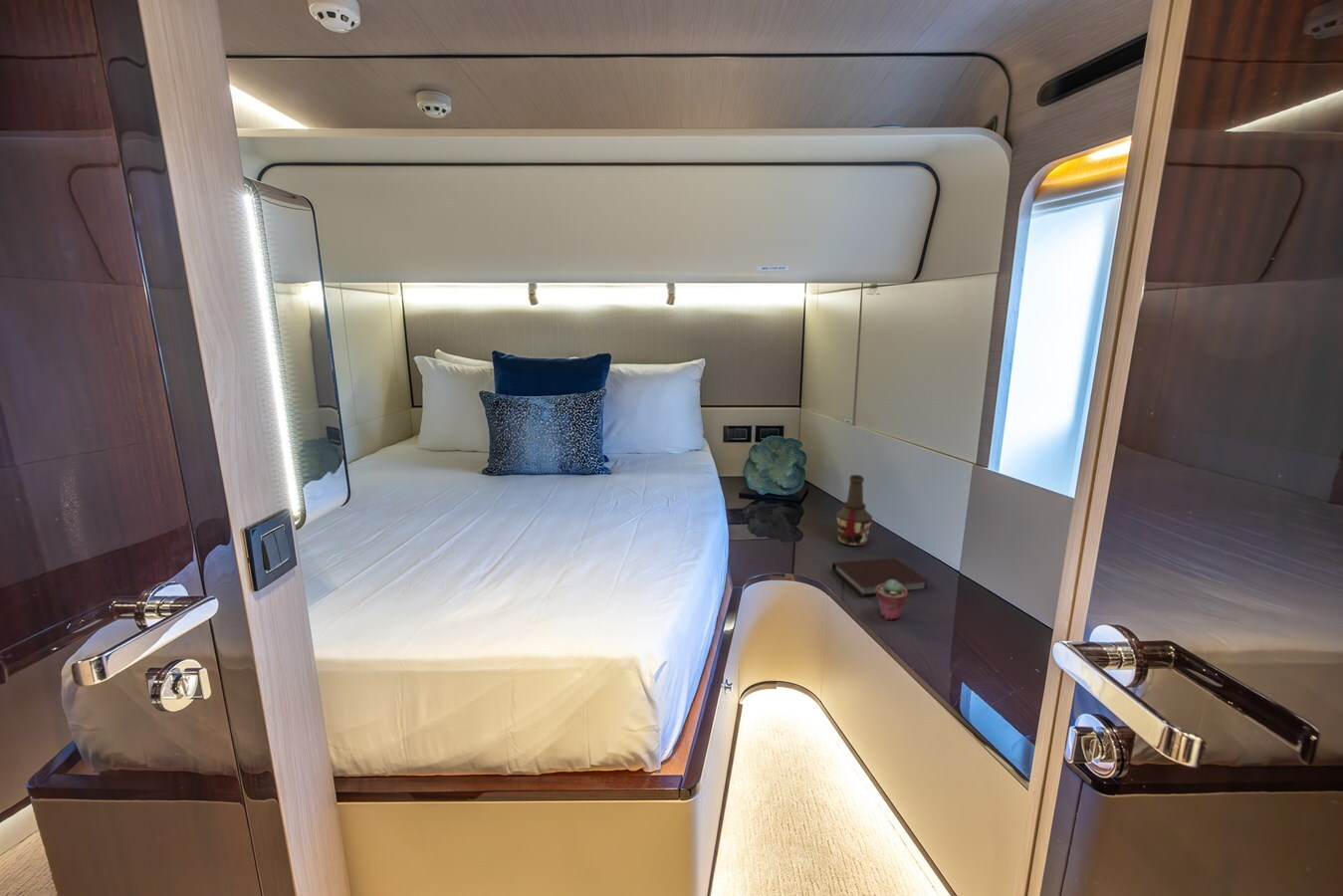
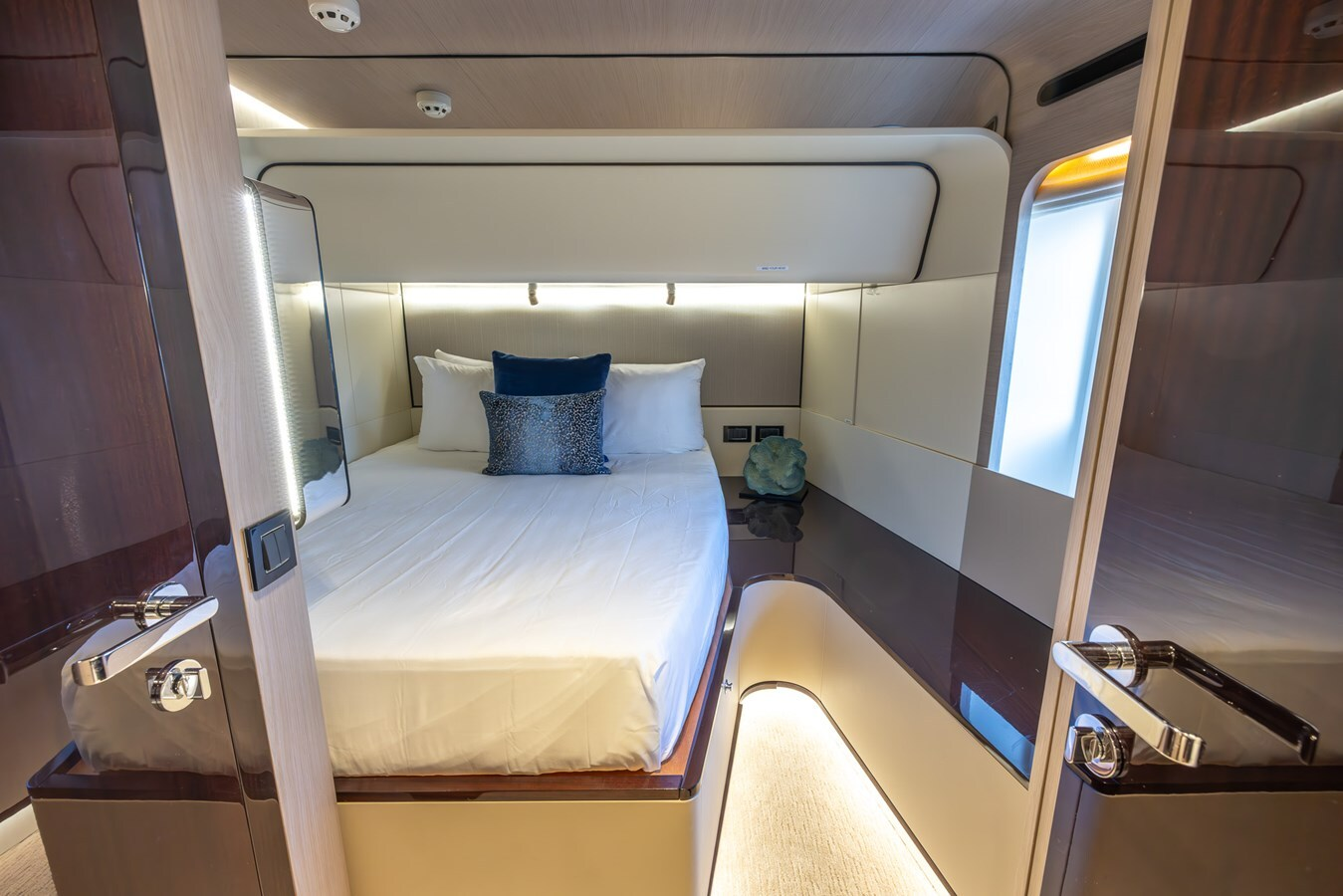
- potted succulent [875,579,909,621]
- bottle [835,474,873,547]
- notebook [831,558,930,596]
